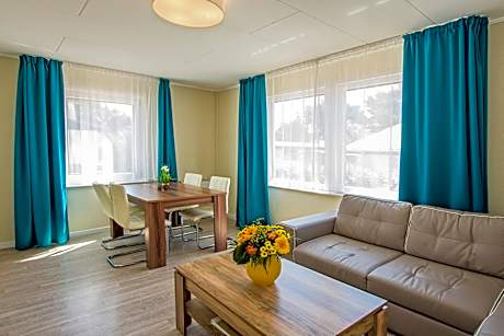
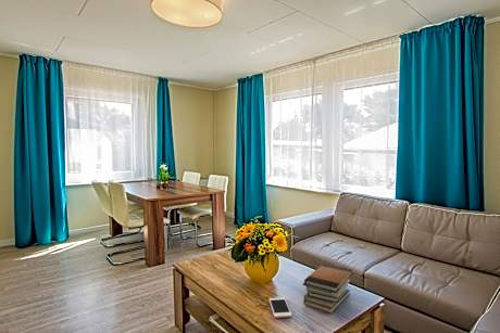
+ cell phone [268,297,293,319]
+ book stack [302,262,353,315]
